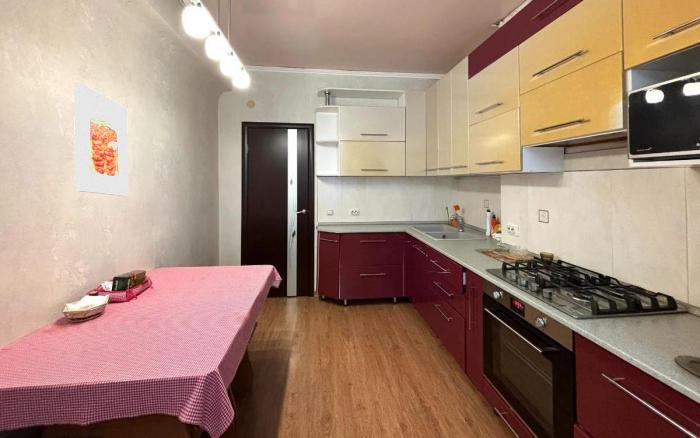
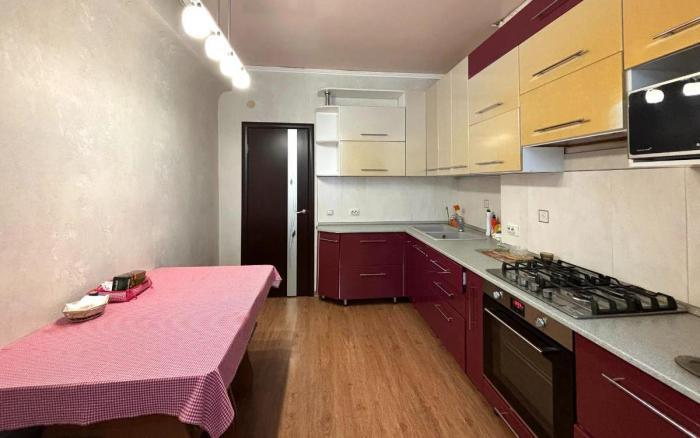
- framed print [73,81,129,197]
